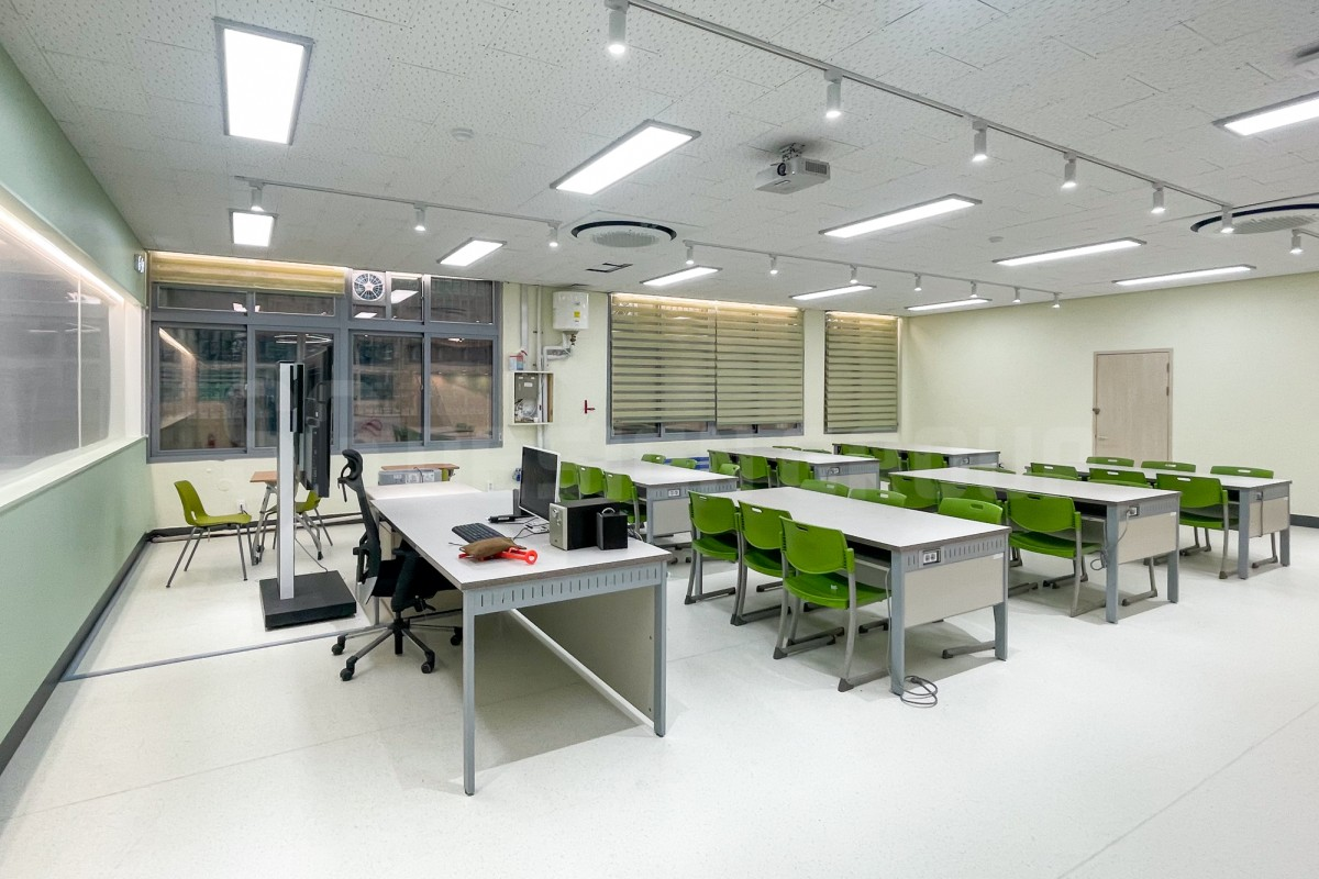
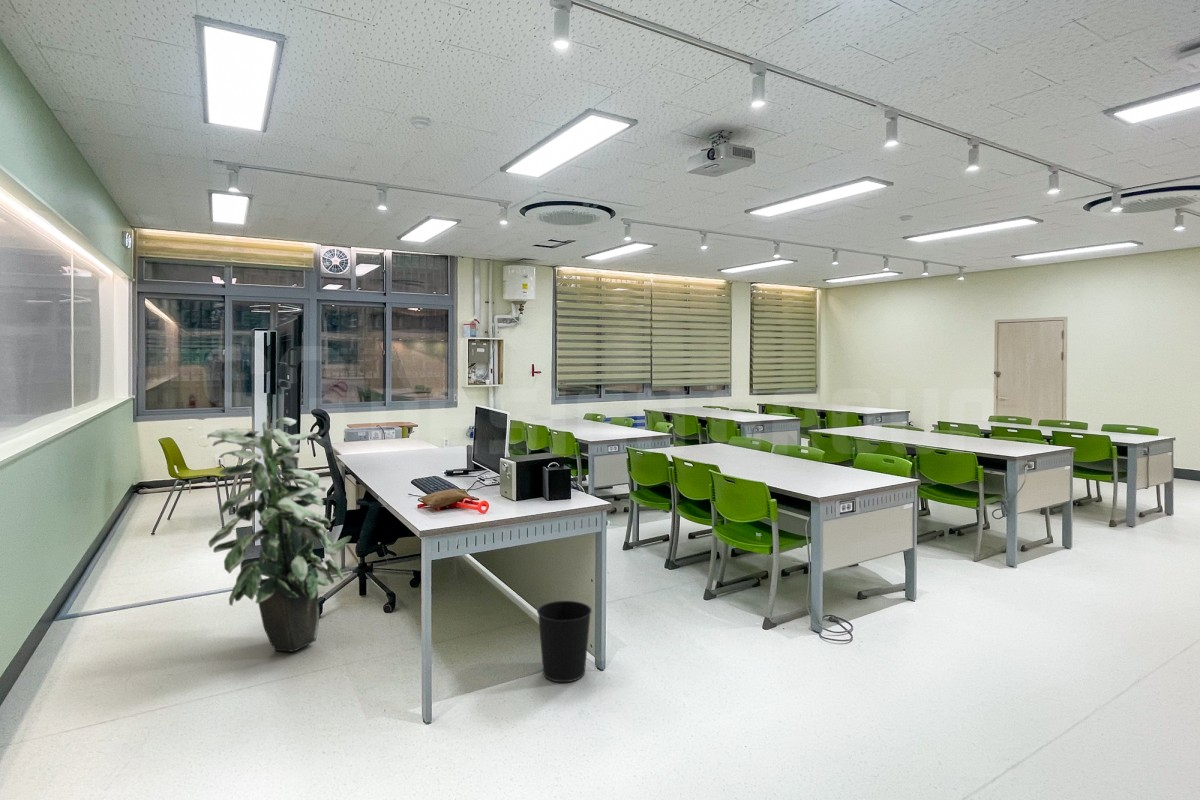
+ indoor plant [206,416,352,653]
+ wastebasket [536,600,593,683]
